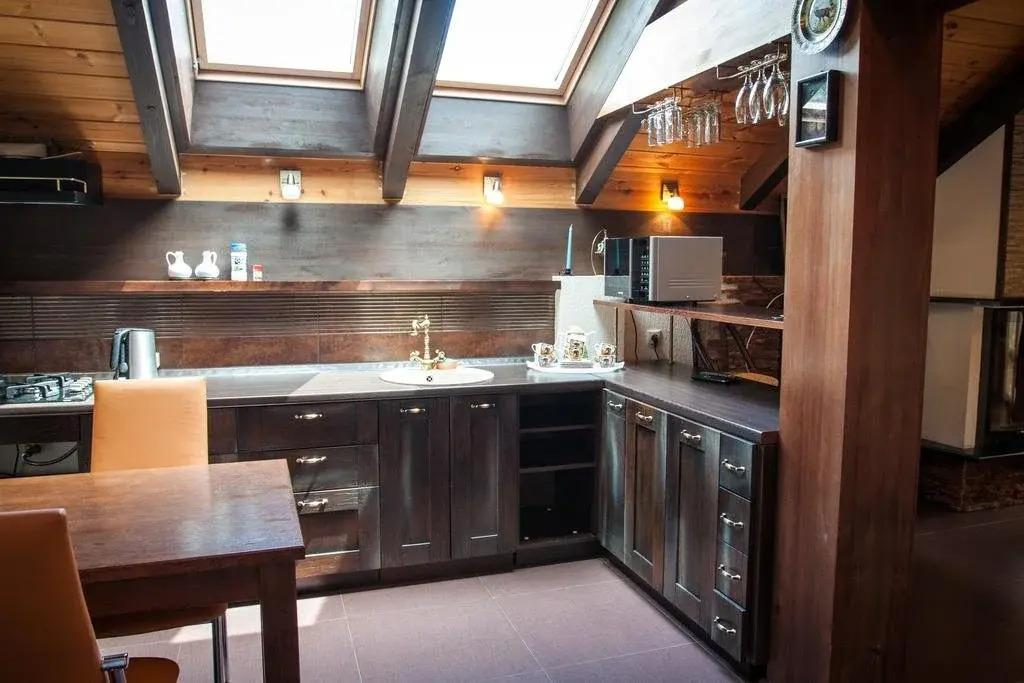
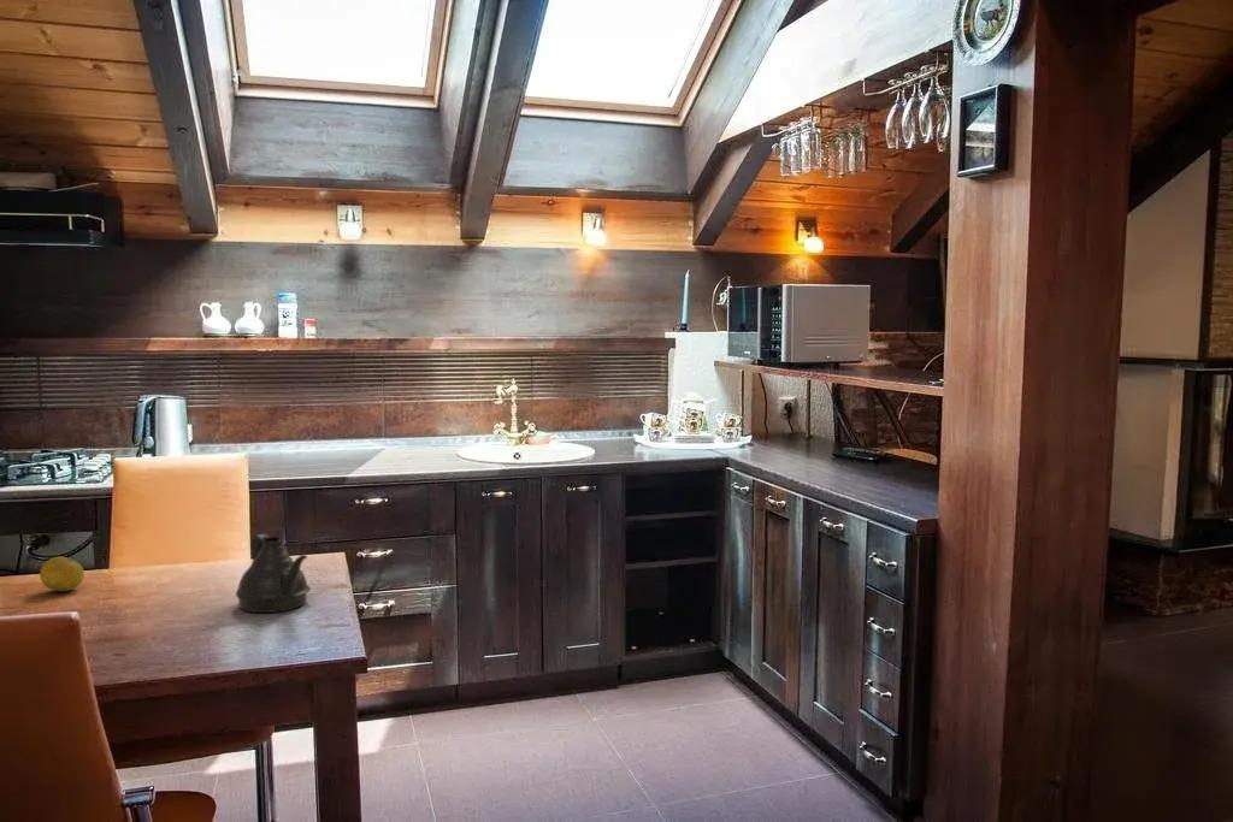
+ teapot [235,533,312,614]
+ fruit [39,556,85,592]
